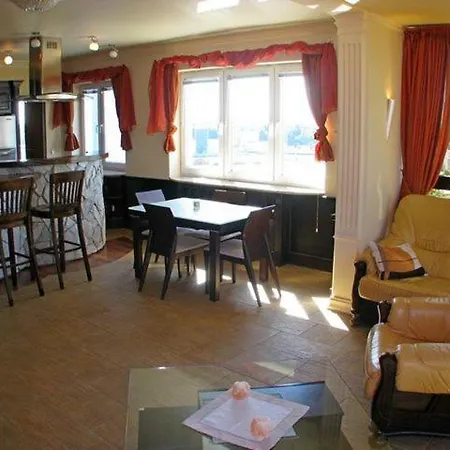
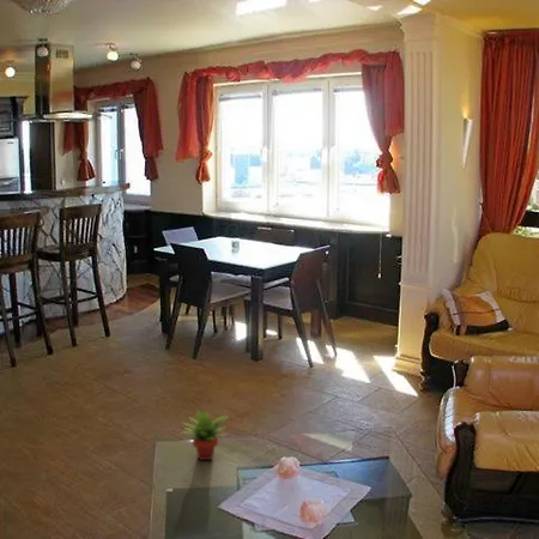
+ succulent plant [181,407,231,461]
